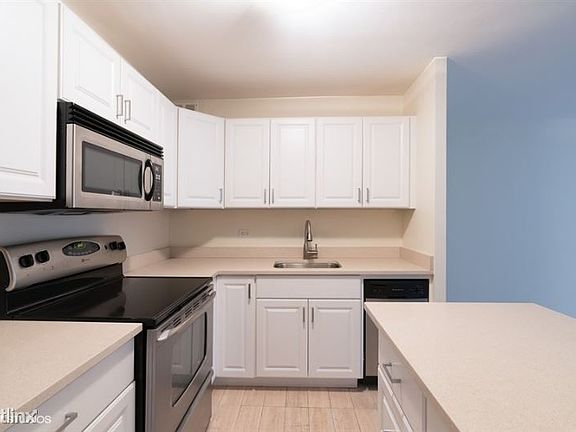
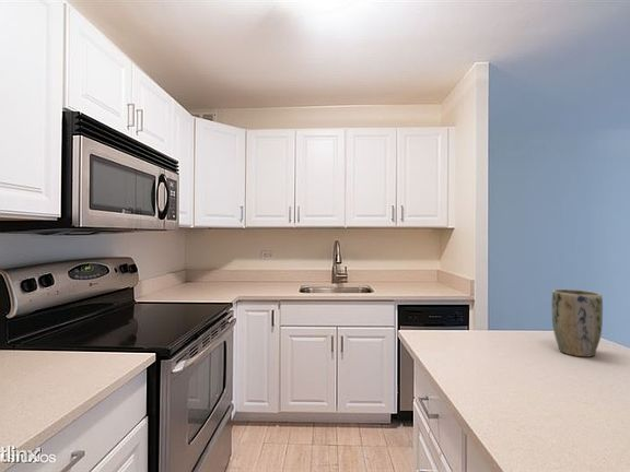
+ plant pot [551,288,604,358]
